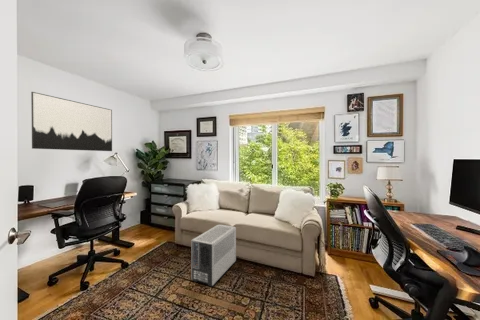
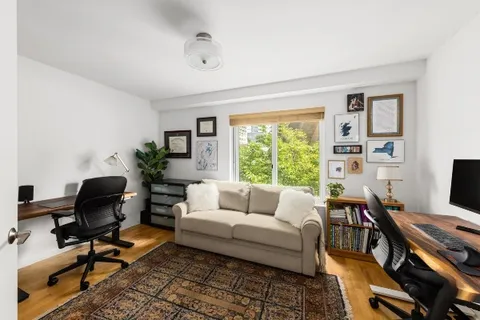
- wall art [30,91,113,152]
- air purifier [190,224,237,287]
